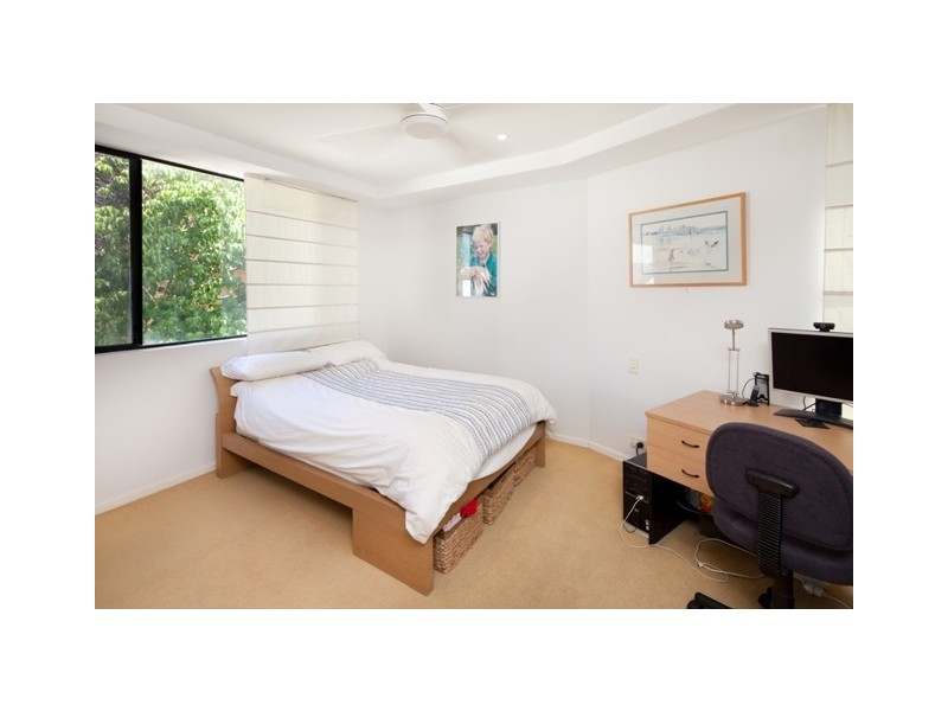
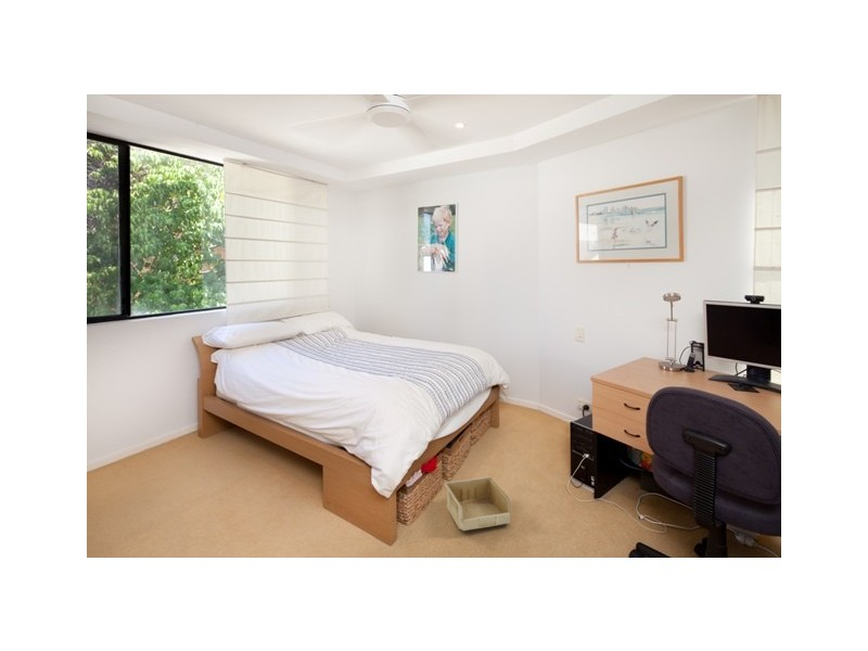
+ storage bin [444,475,512,532]
